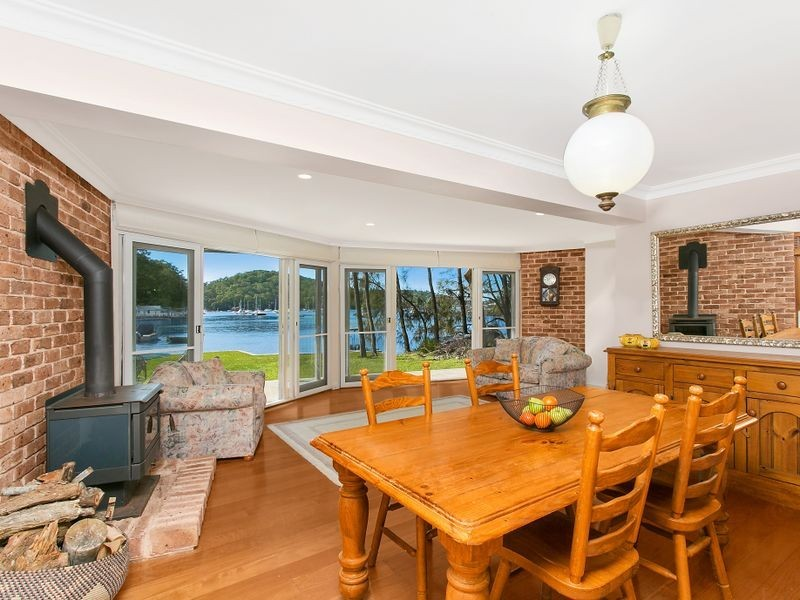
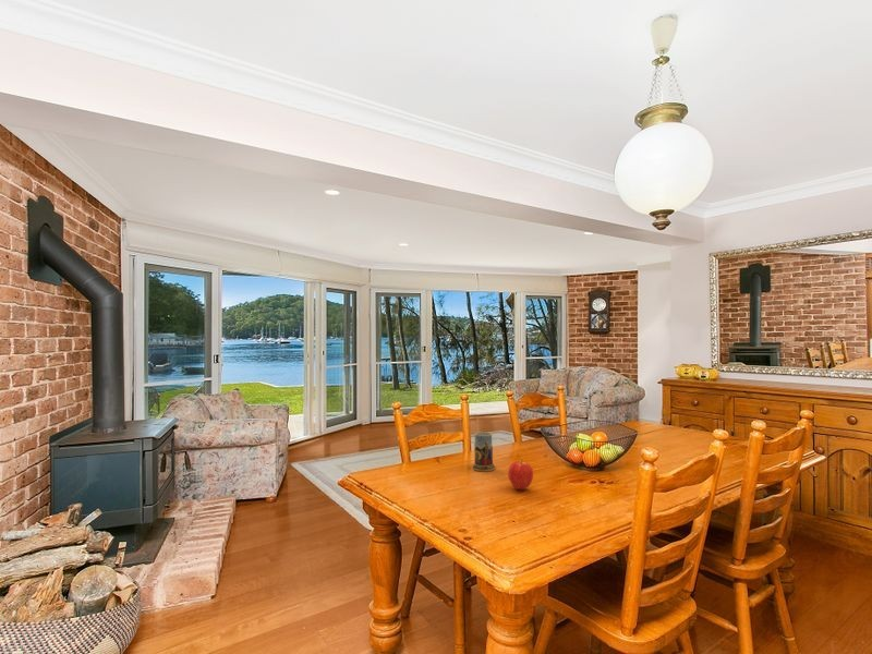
+ mug [472,431,496,472]
+ apple [507,460,534,491]
